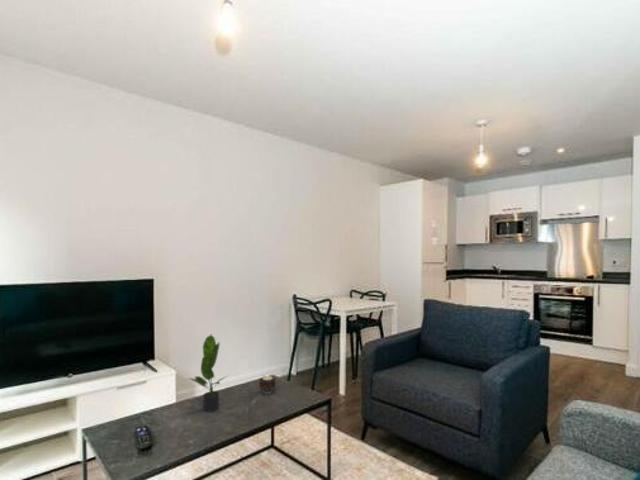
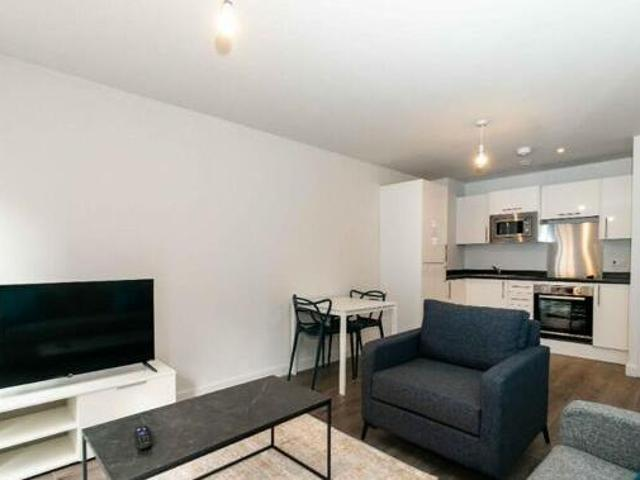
- potted plant [188,334,228,413]
- candle [258,375,277,394]
